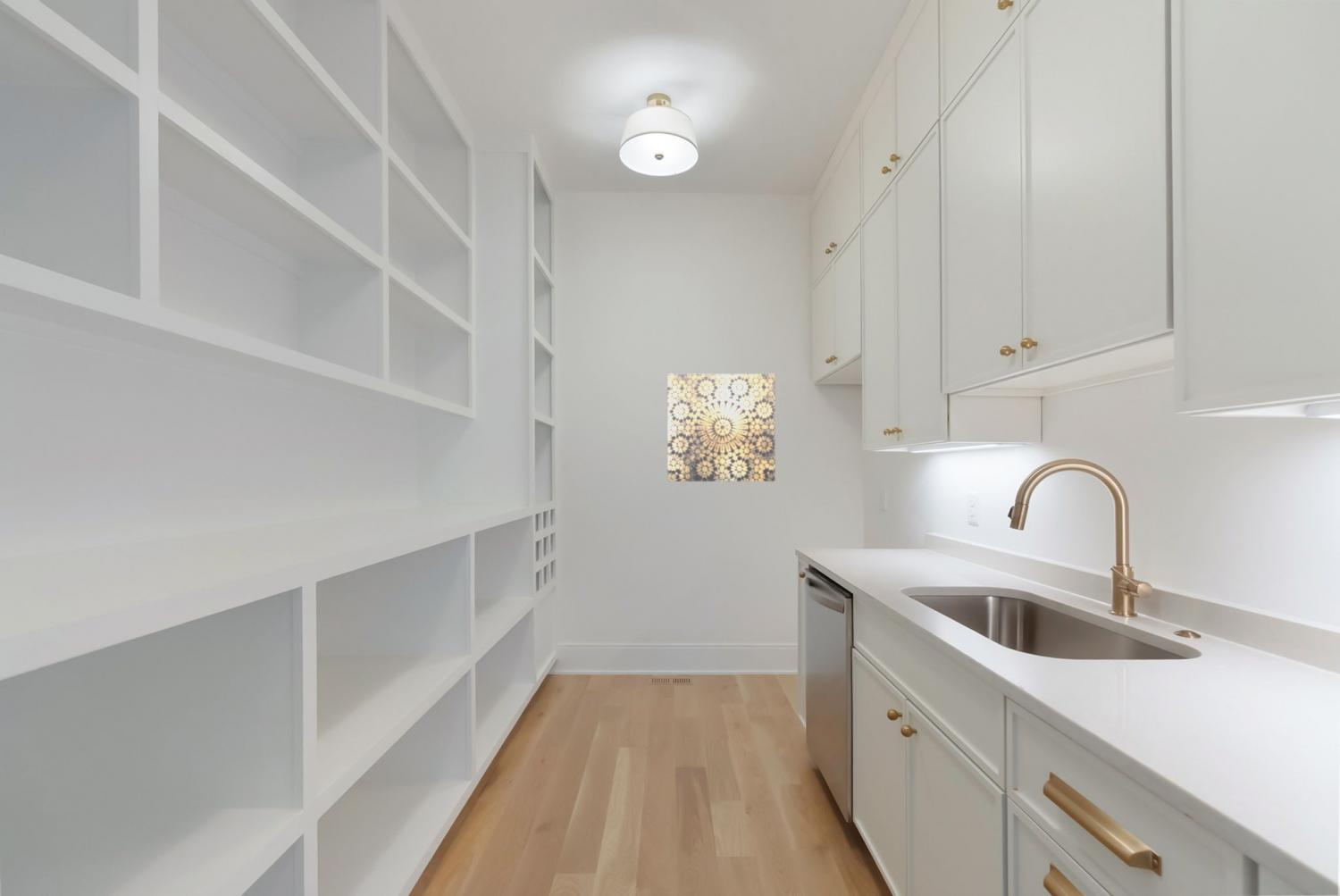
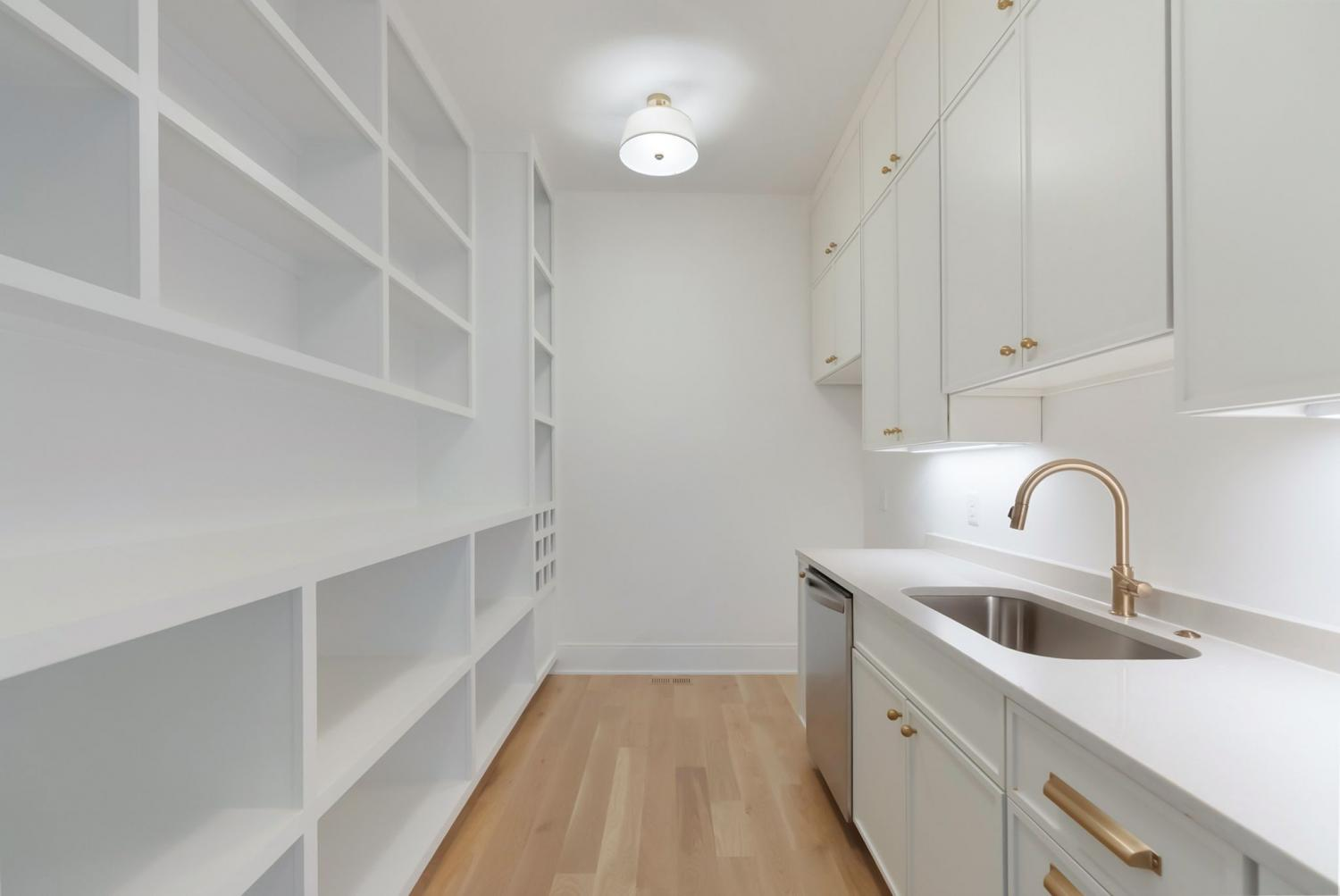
- wall art [666,373,775,482]
